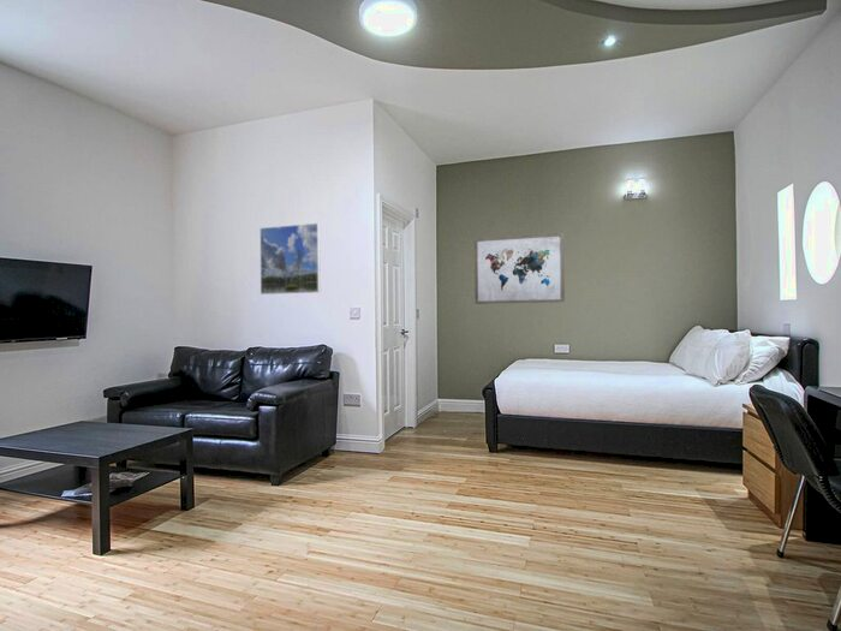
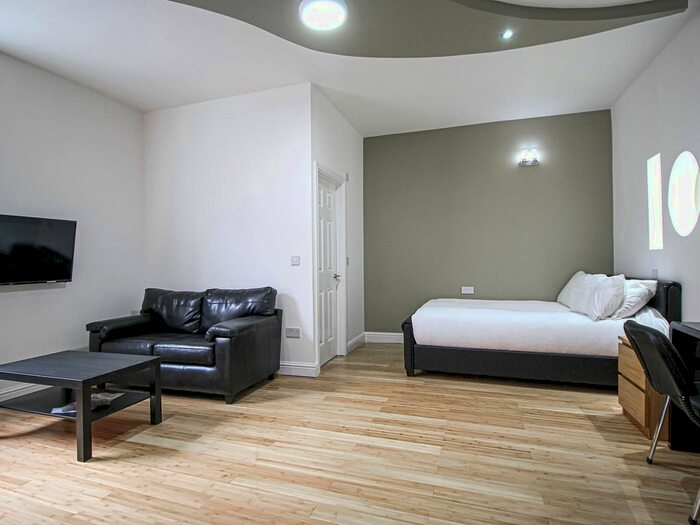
- wall art [473,232,566,305]
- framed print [258,222,322,296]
